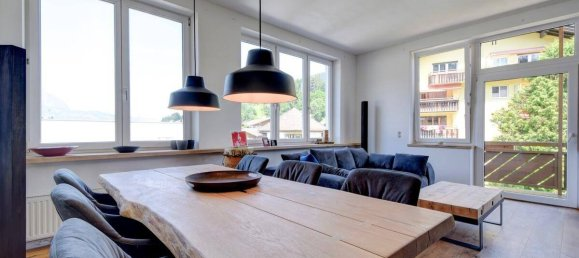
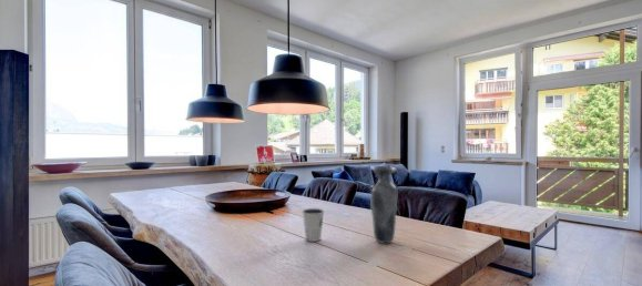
+ vase [369,165,398,244]
+ dixie cup [302,207,325,243]
